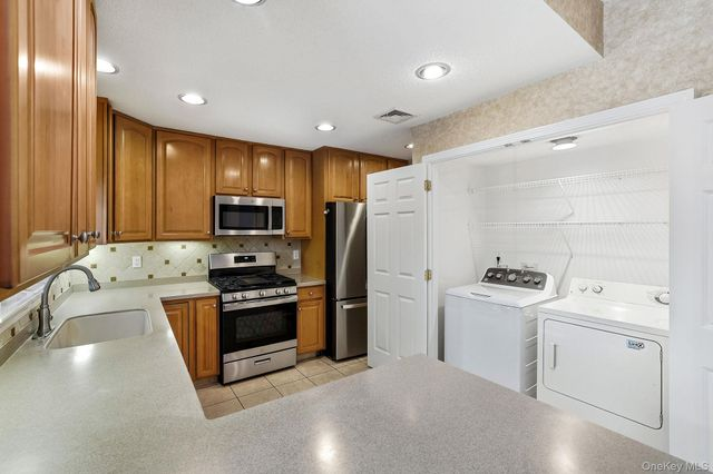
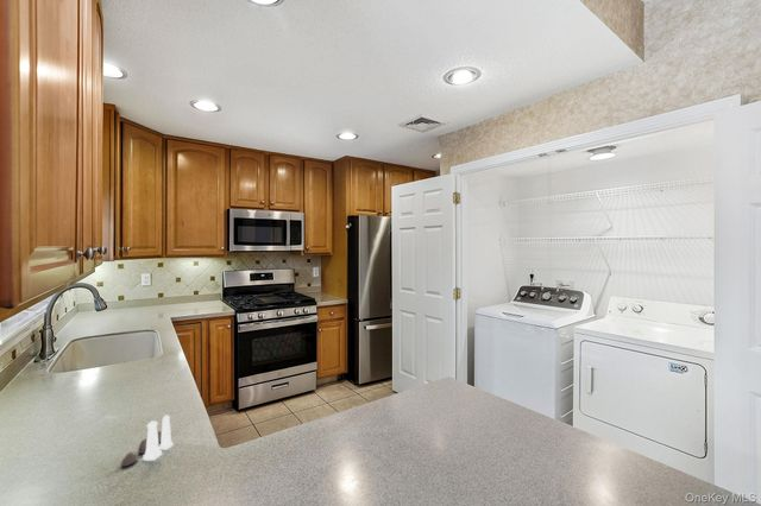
+ salt and pepper shaker set [119,413,175,468]
